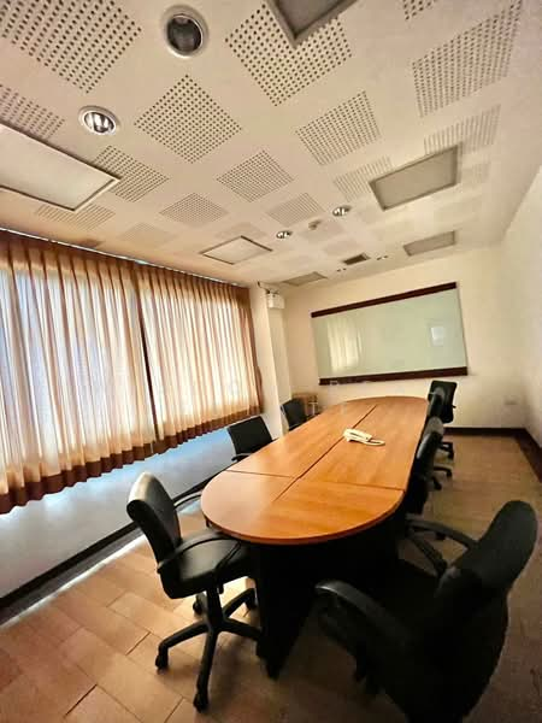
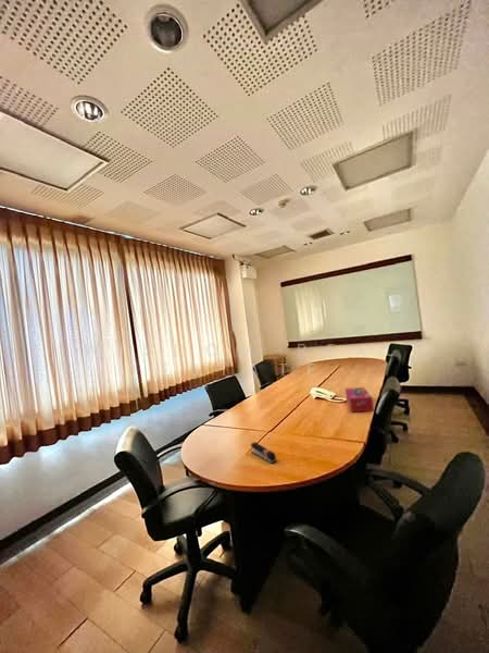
+ stapler [250,441,277,465]
+ tissue box [344,386,375,412]
